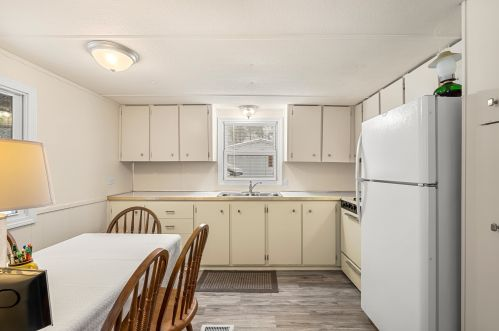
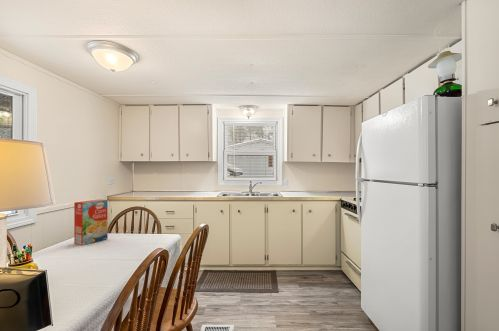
+ cereal box [73,199,109,246]
